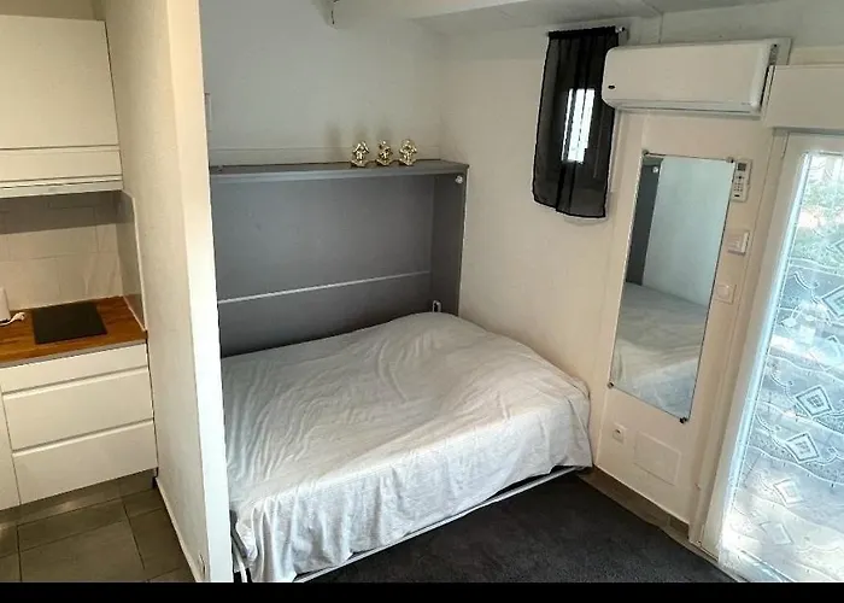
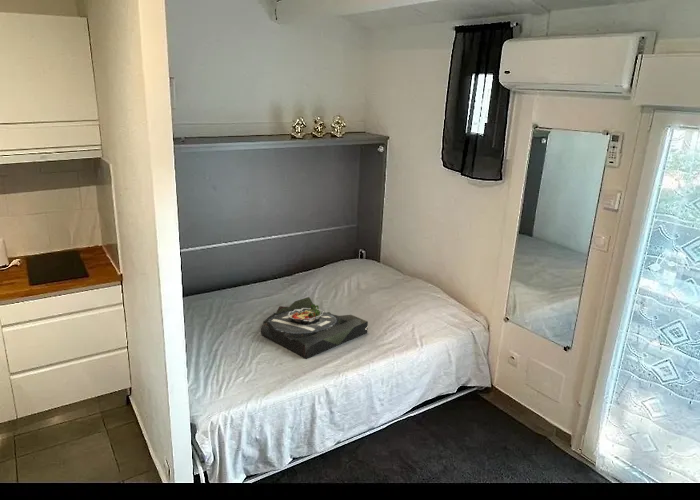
+ serving tray [260,296,369,360]
